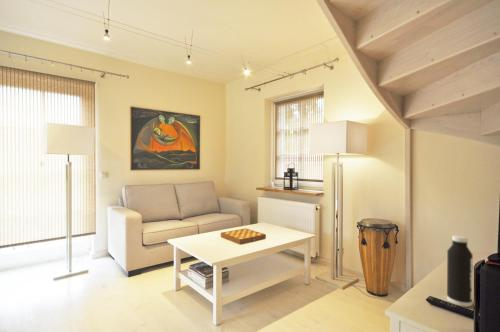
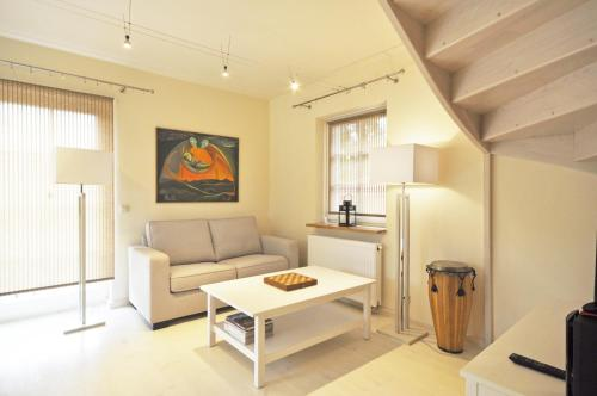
- water bottle [446,234,474,308]
